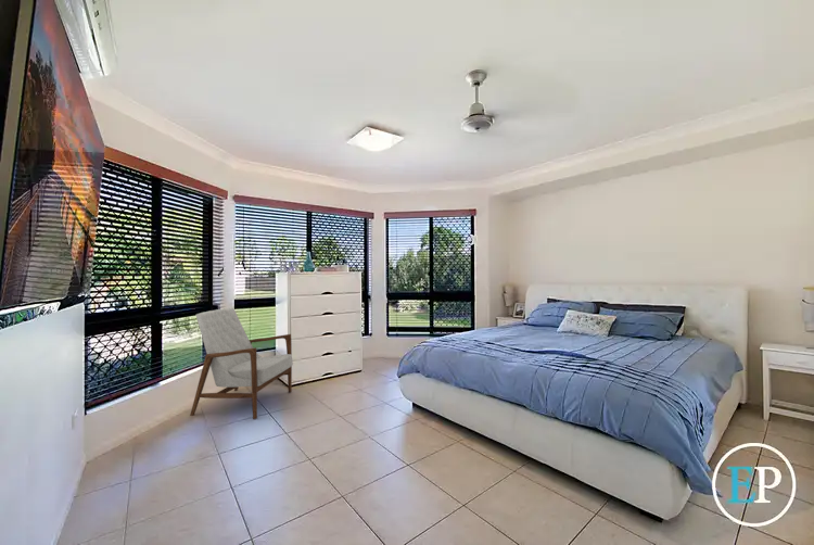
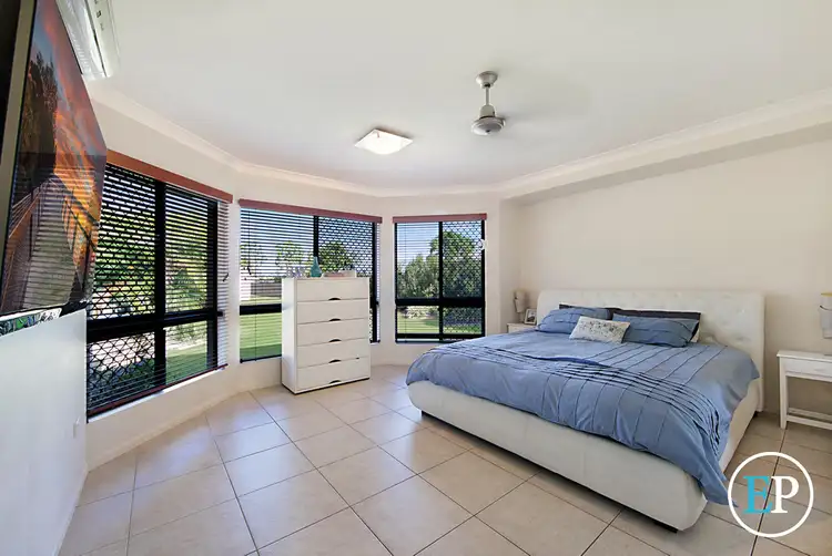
- armchair [189,307,294,420]
